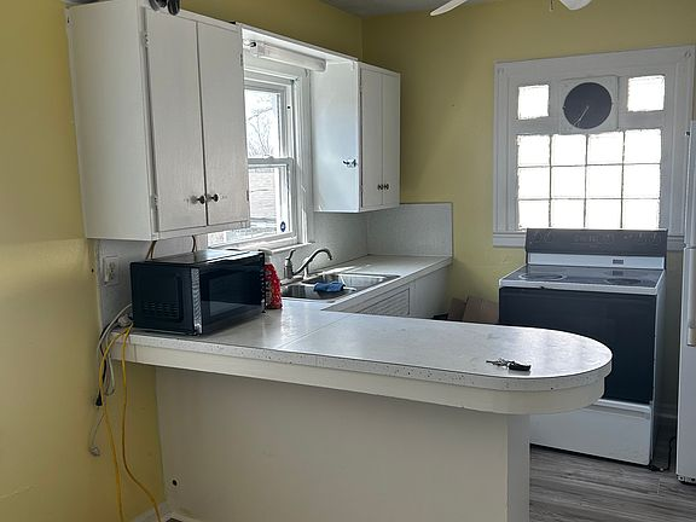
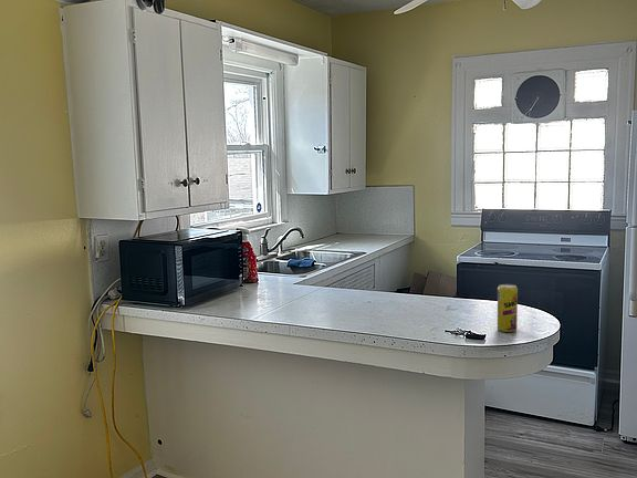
+ beverage can [497,283,519,333]
